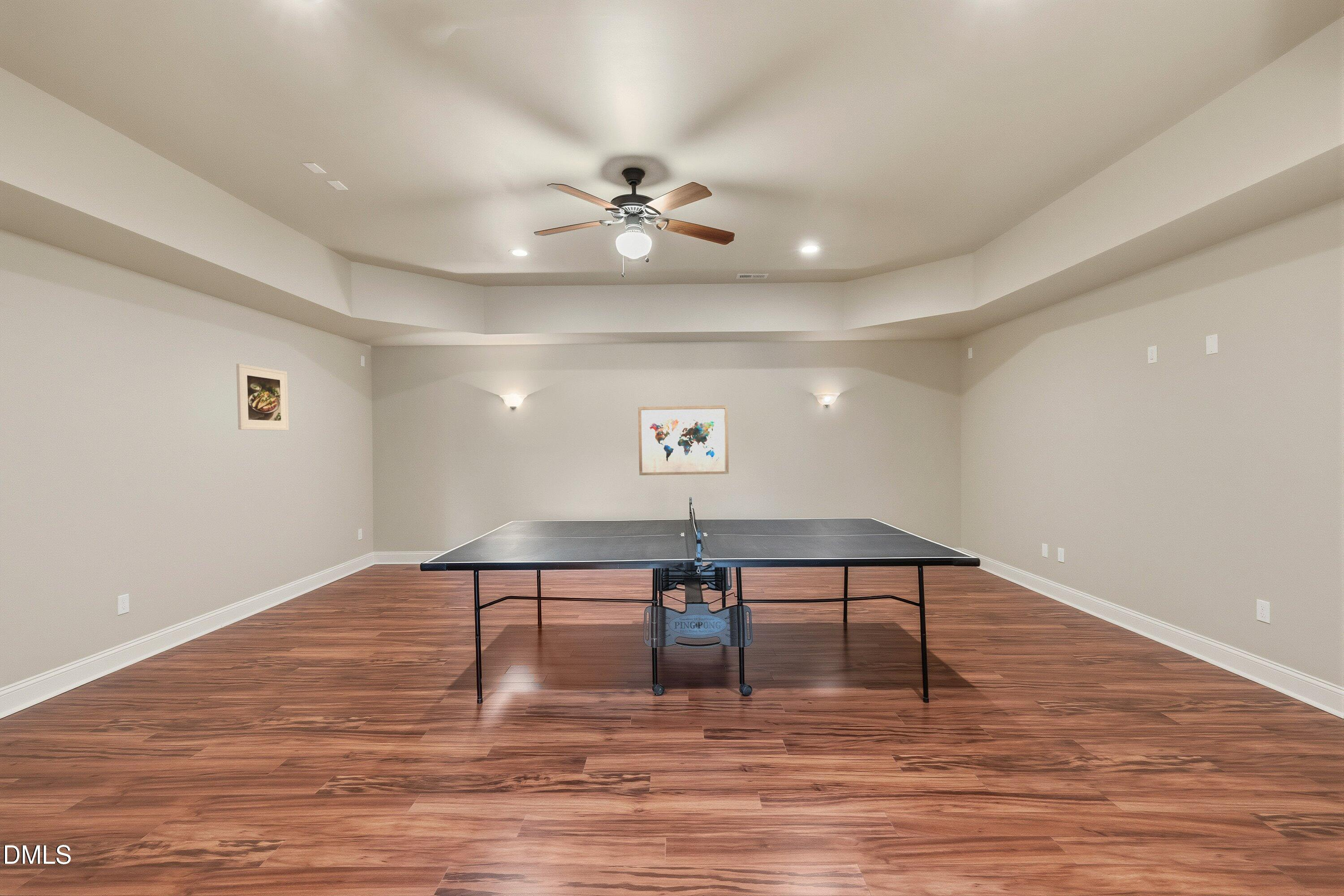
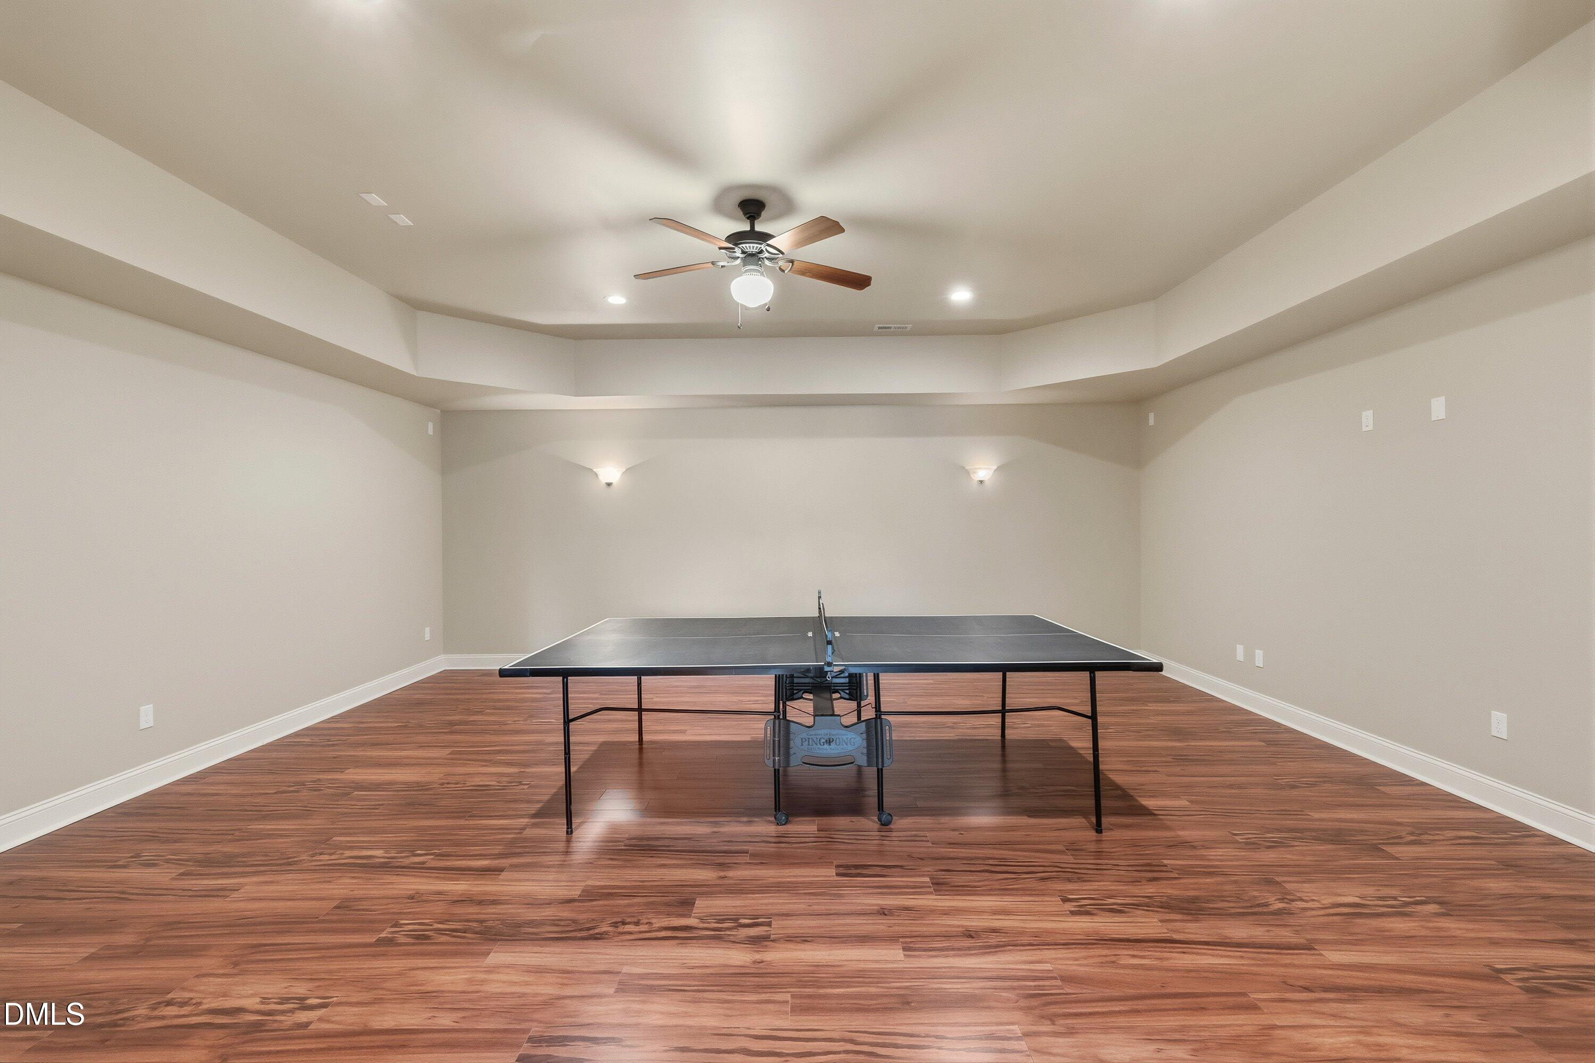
- wall art [638,405,729,476]
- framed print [236,363,289,431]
